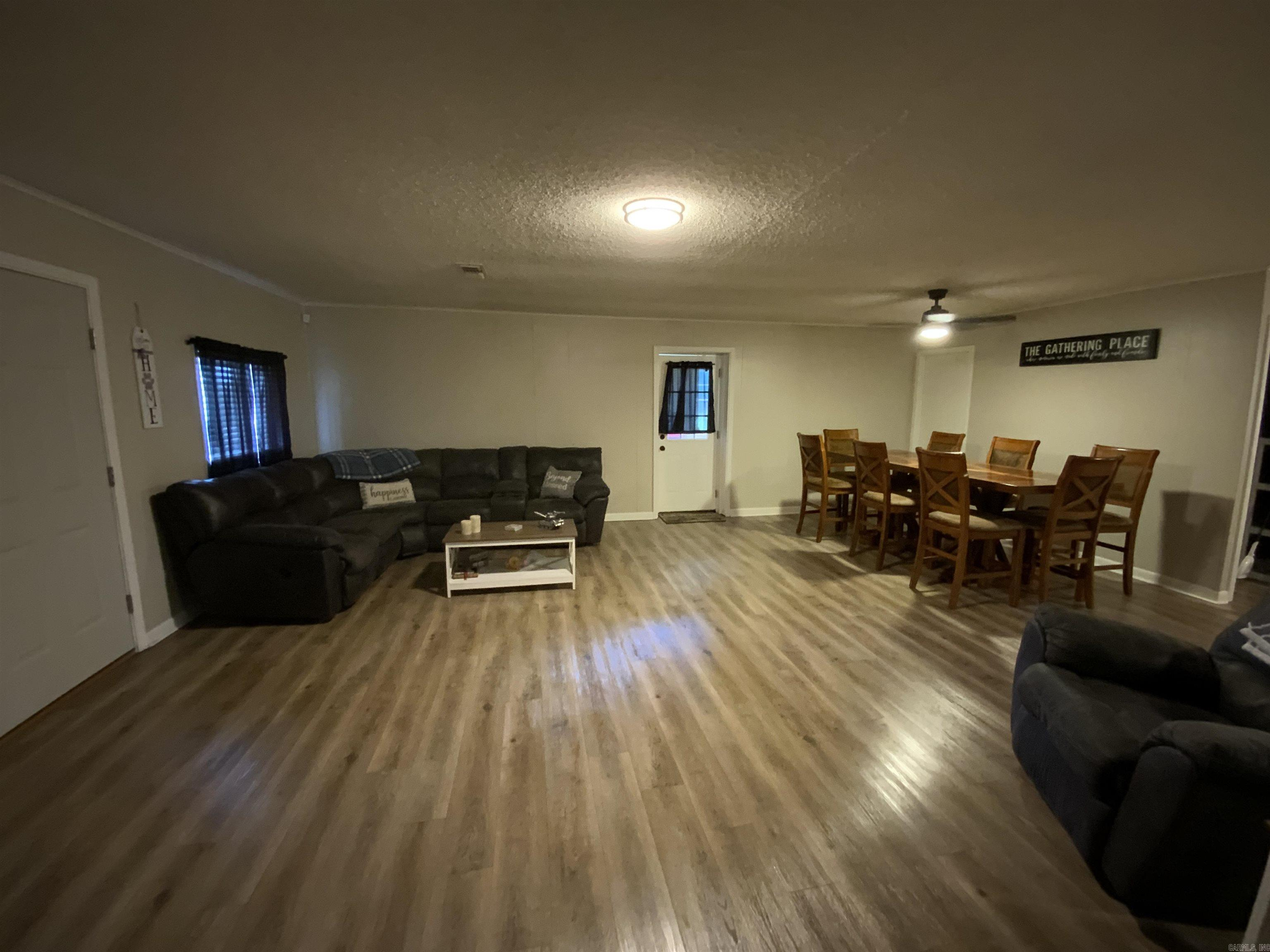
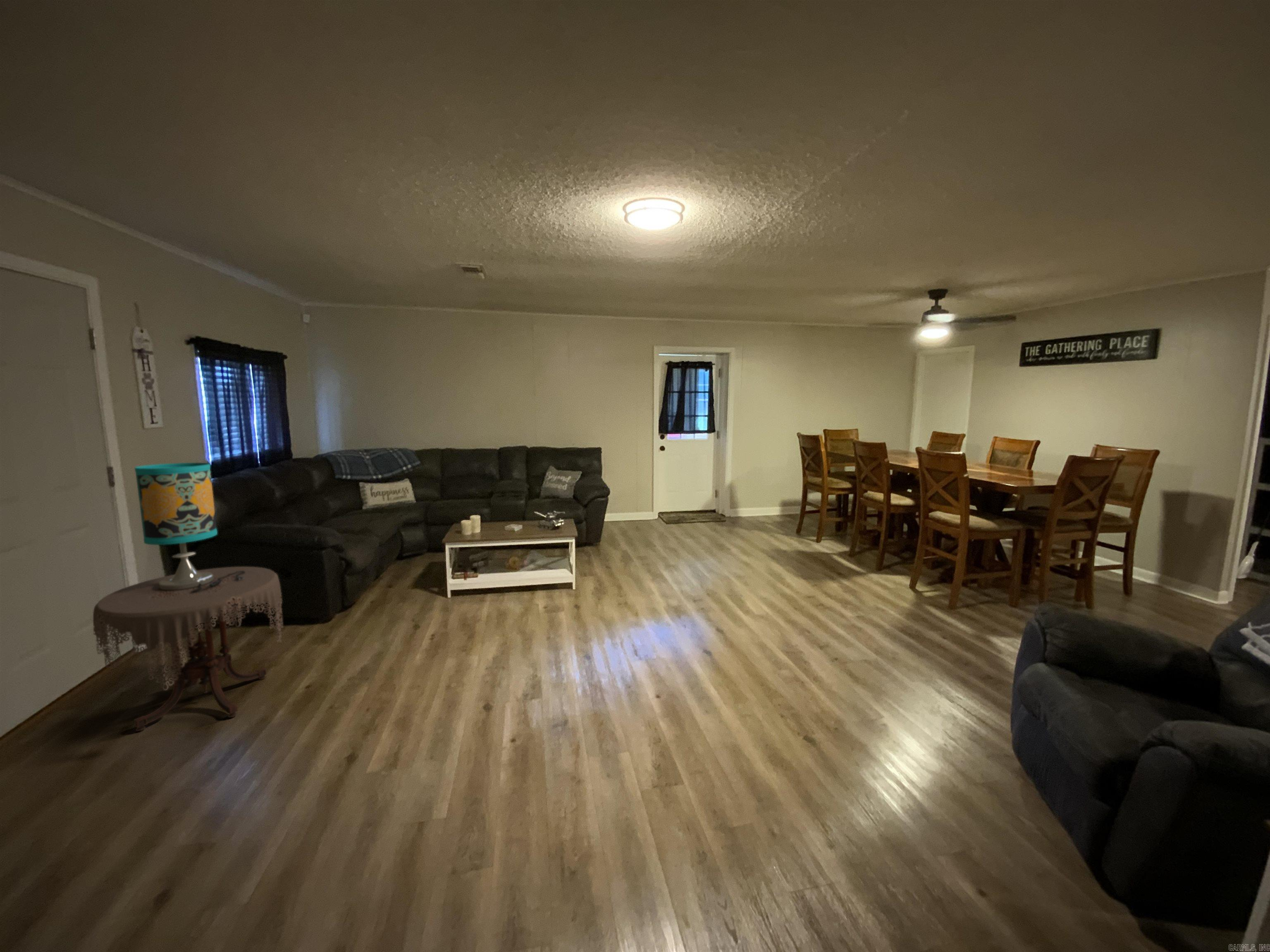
+ side table [93,566,284,732]
+ table lamp [134,462,245,593]
